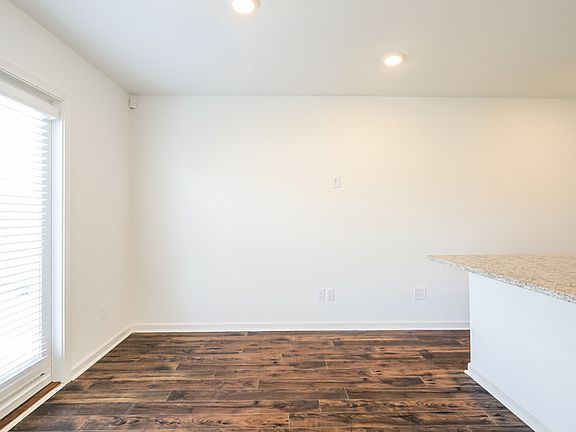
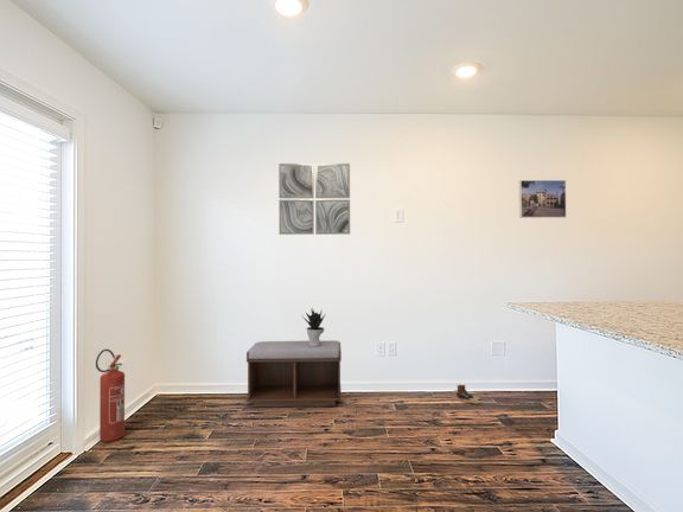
+ bench [245,339,343,408]
+ fire extinguisher [95,348,126,443]
+ potted plant [301,307,326,346]
+ wall art [277,162,351,236]
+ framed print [518,179,567,219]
+ boots [447,383,481,404]
